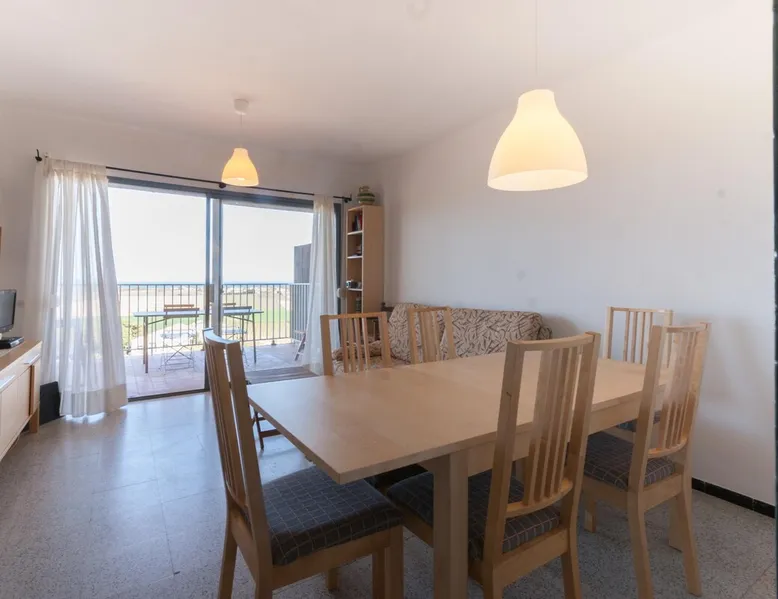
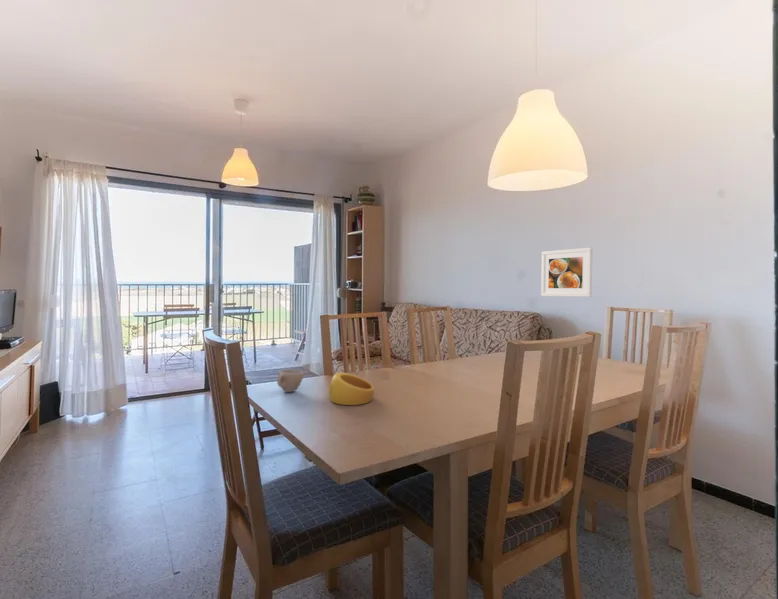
+ cup [276,368,305,393]
+ ring [328,372,375,406]
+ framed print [540,246,593,298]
